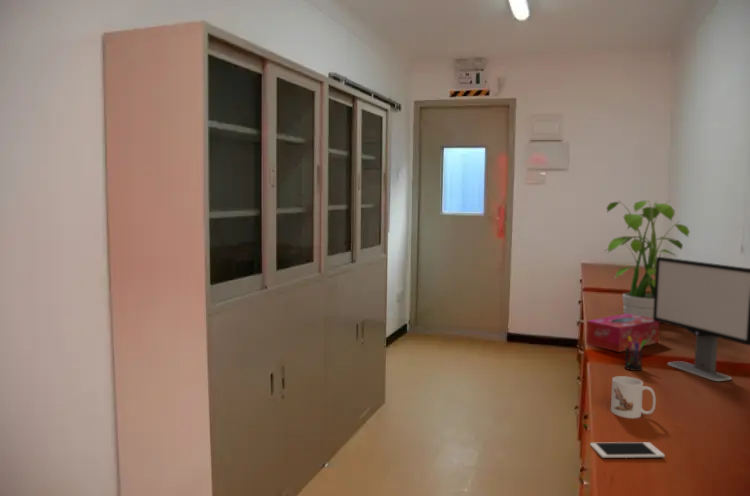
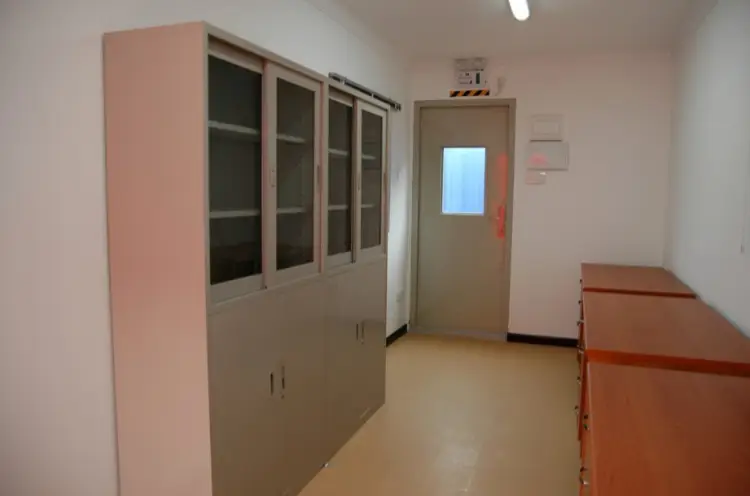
- potted plant [603,198,691,324]
- mug [610,375,657,419]
- tissue box [585,313,660,353]
- pen holder [624,336,646,372]
- computer monitor [653,256,750,382]
- cell phone [589,441,666,459]
